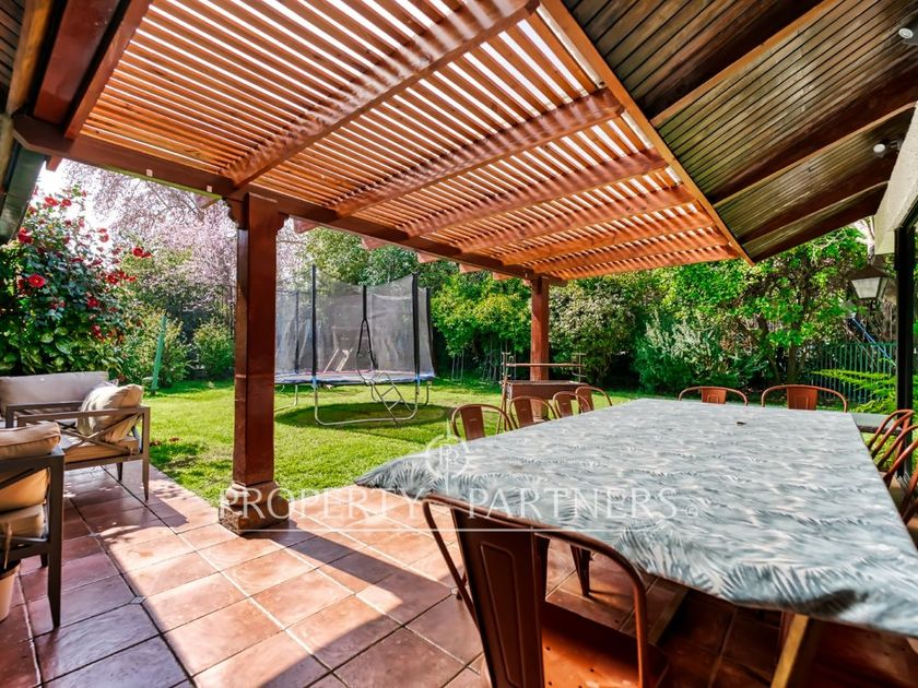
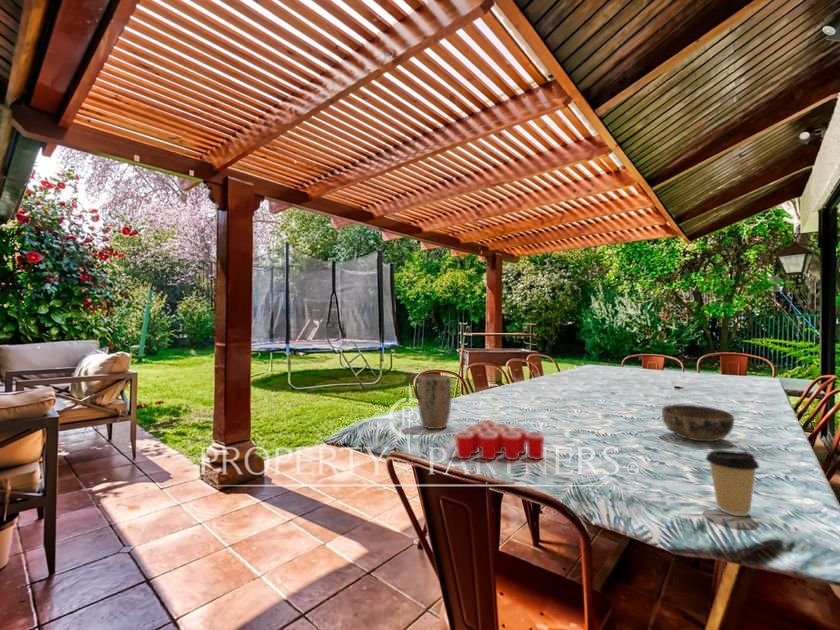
+ cup [454,419,545,461]
+ bowl [661,404,736,442]
+ coffee cup [705,449,761,517]
+ plant pot [416,374,452,430]
